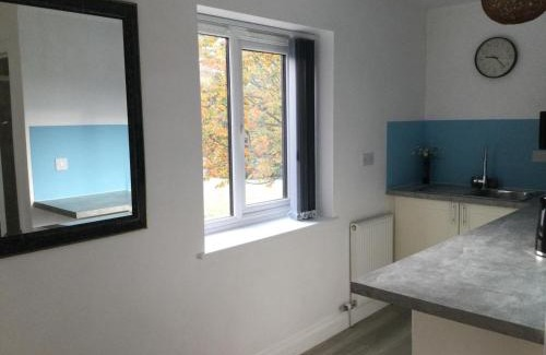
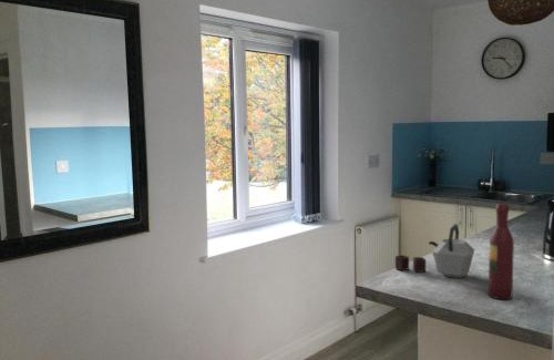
+ wine bottle [488,203,515,300]
+ kettle [394,223,475,279]
